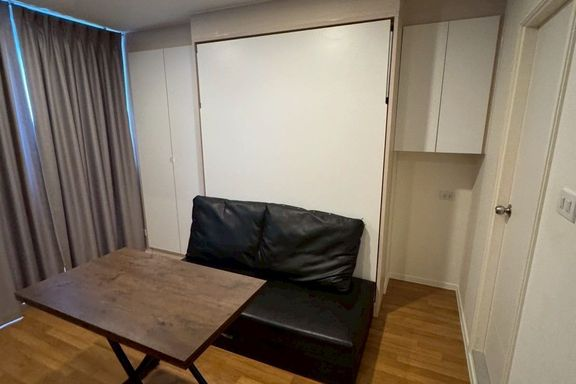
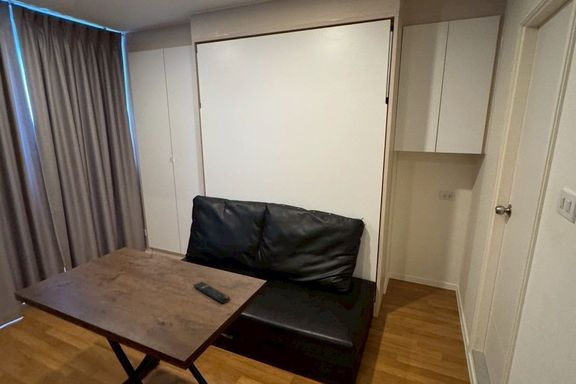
+ remote control [192,281,231,304]
